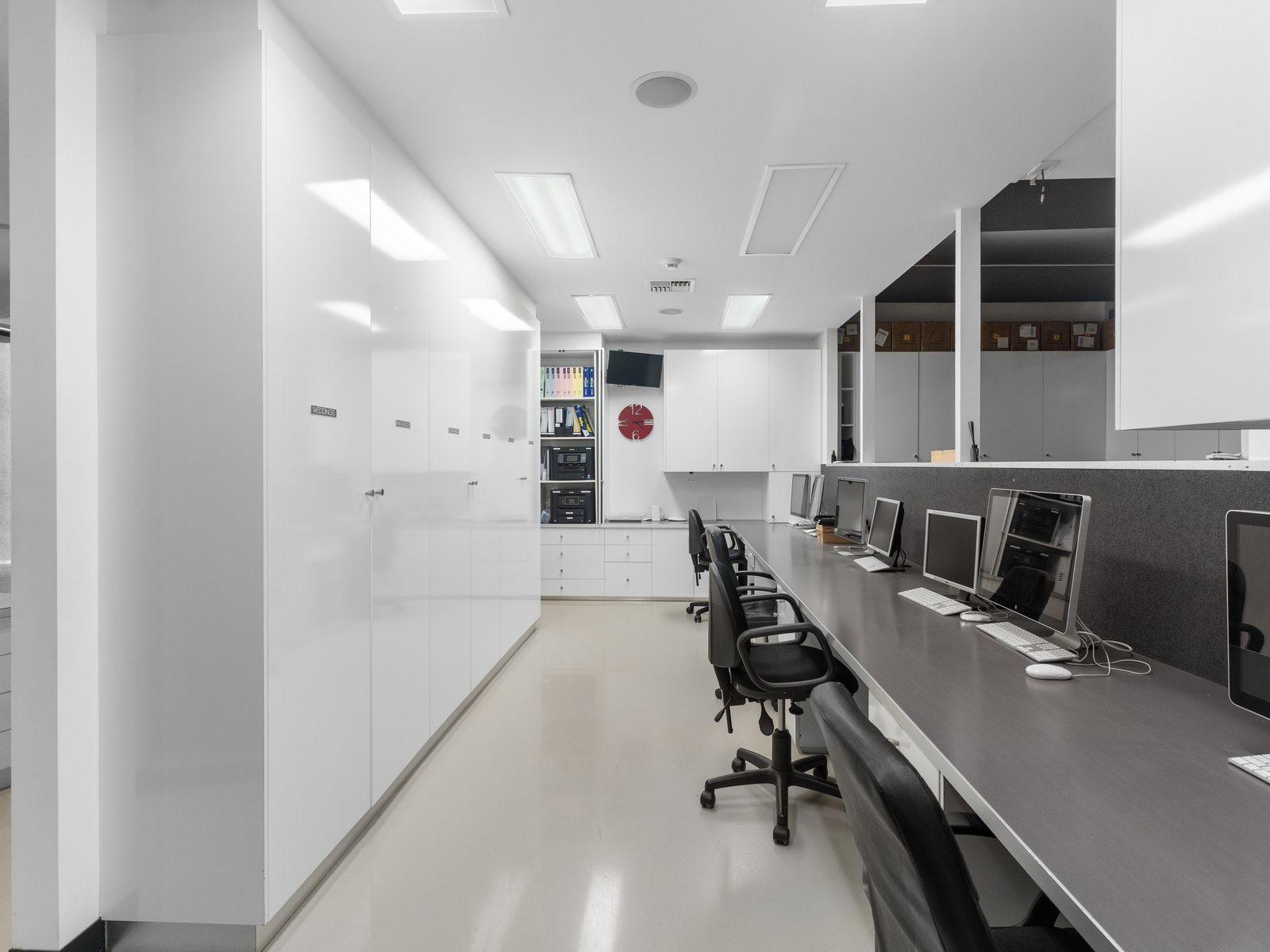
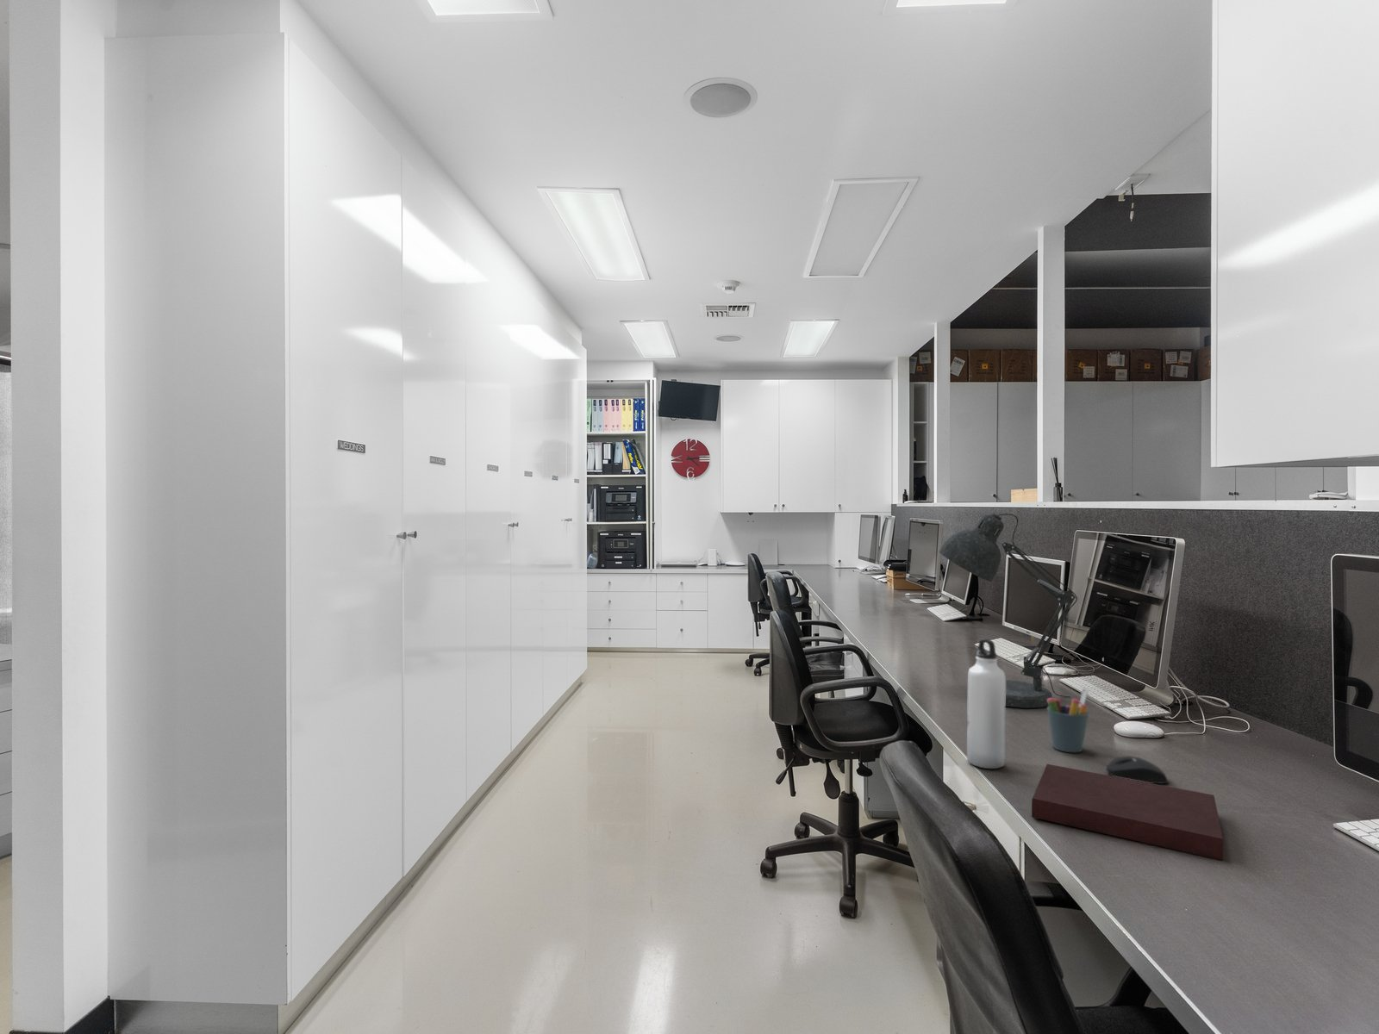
+ water bottle [966,638,1005,769]
+ notebook [1030,764,1224,861]
+ mouse [1105,755,1168,784]
+ pen holder [1047,688,1089,753]
+ desk lamp [938,513,1078,709]
